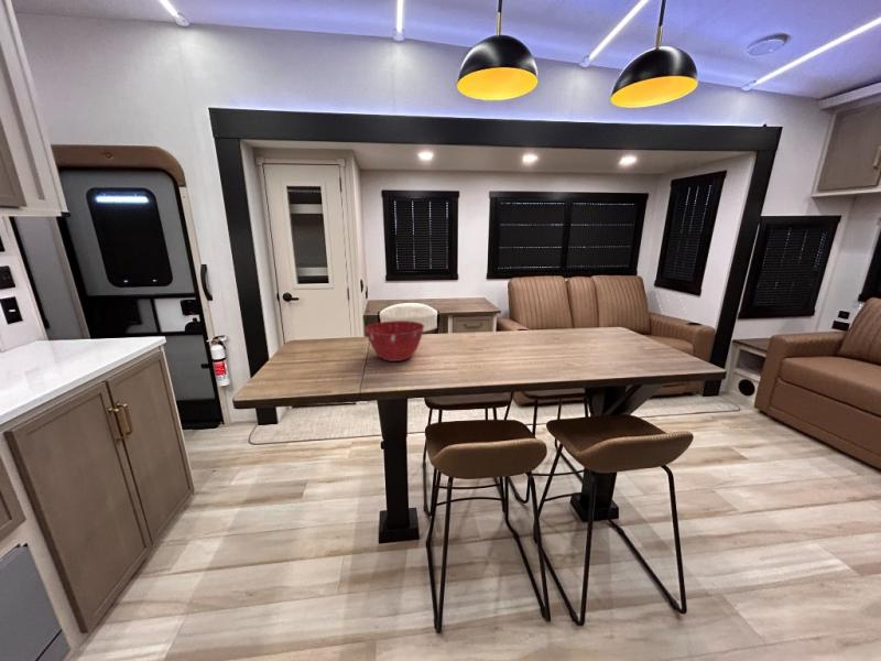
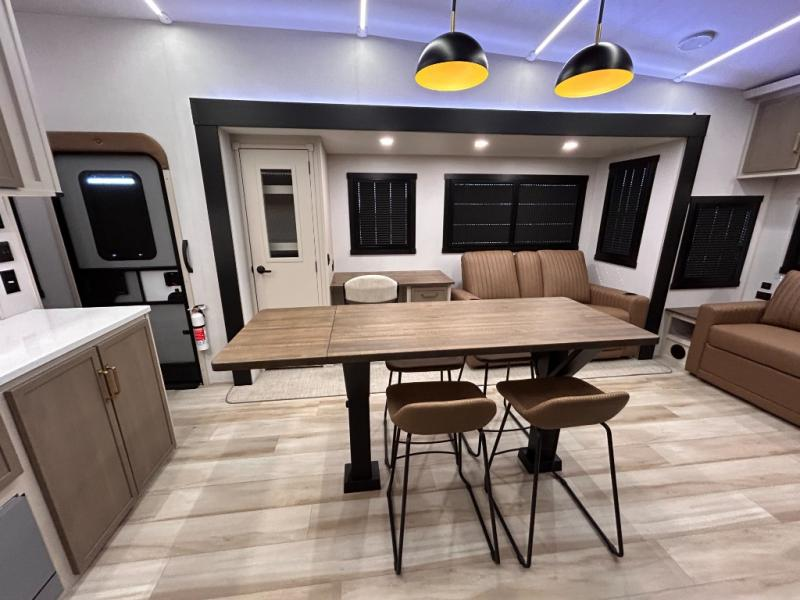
- mixing bowl [363,319,425,362]
